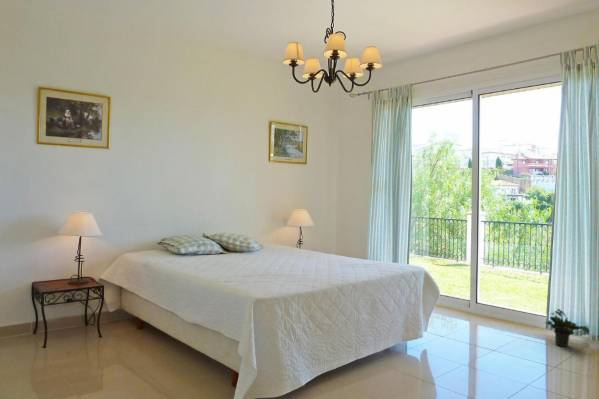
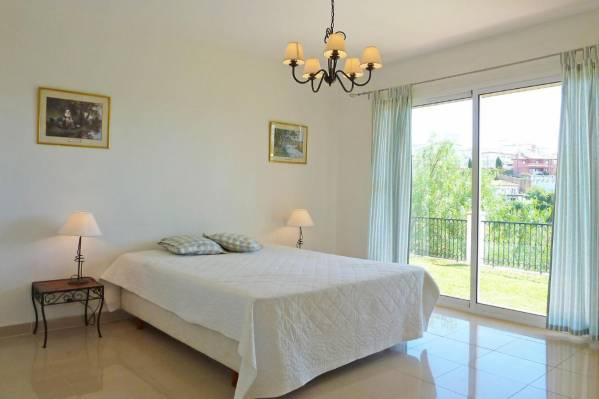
- potted plant [544,308,590,348]
